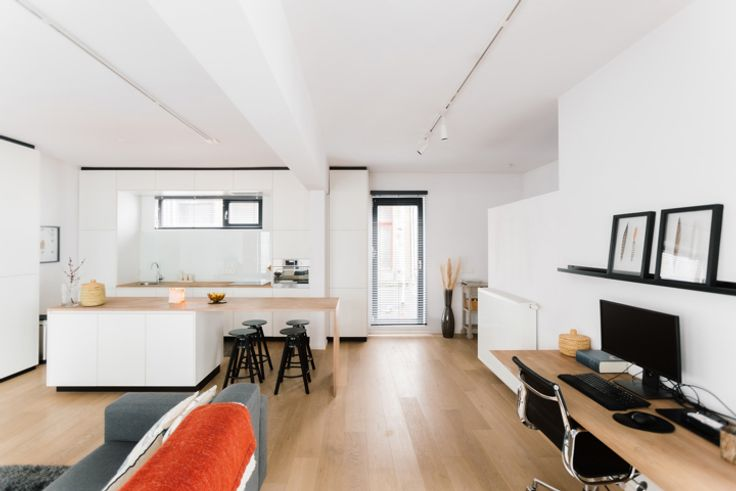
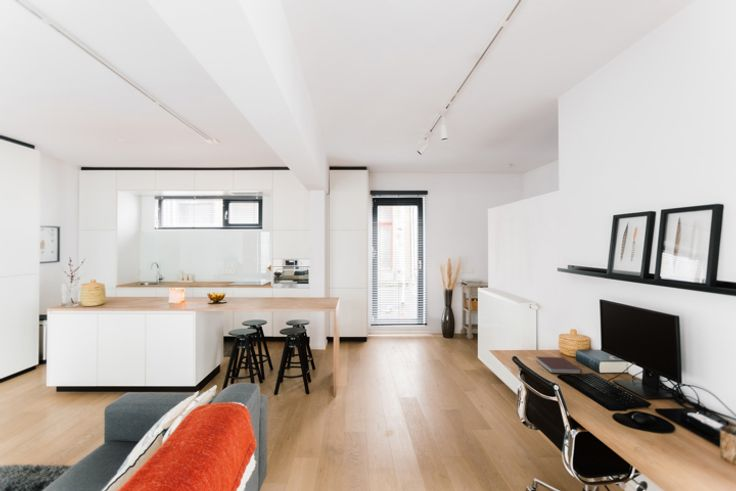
+ notebook [535,356,583,375]
